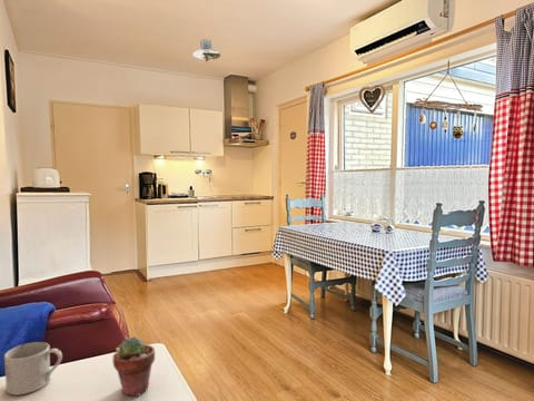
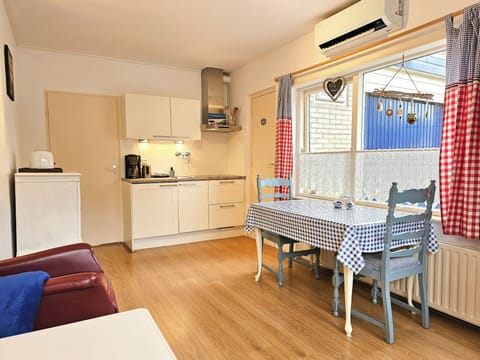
- potted succulent [111,335,156,398]
- ceiling lamp [191,38,221,63]
- mug [3,341,63,395]
